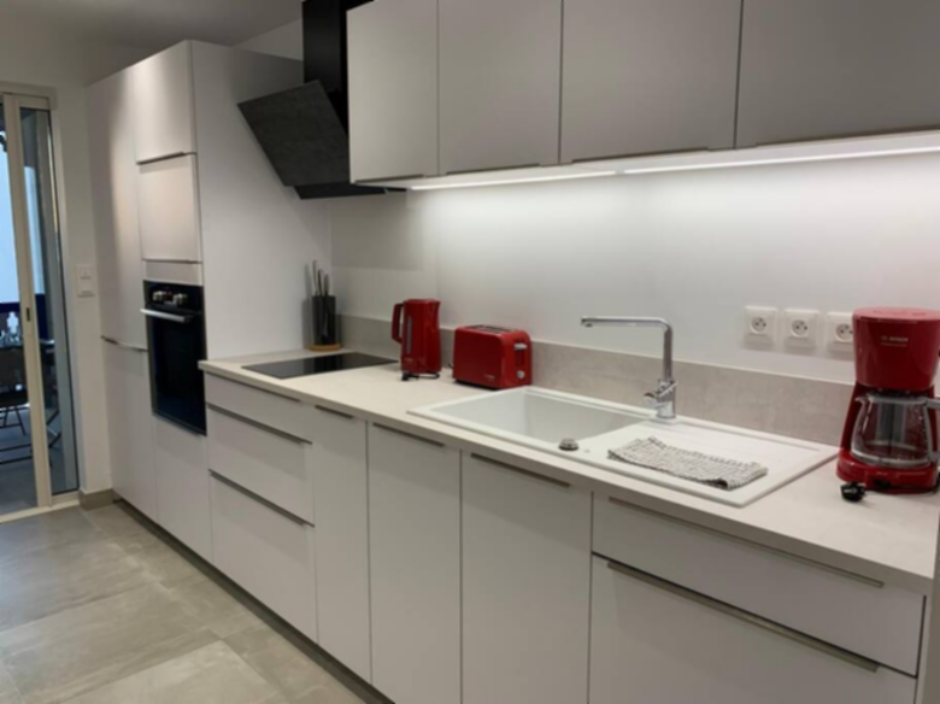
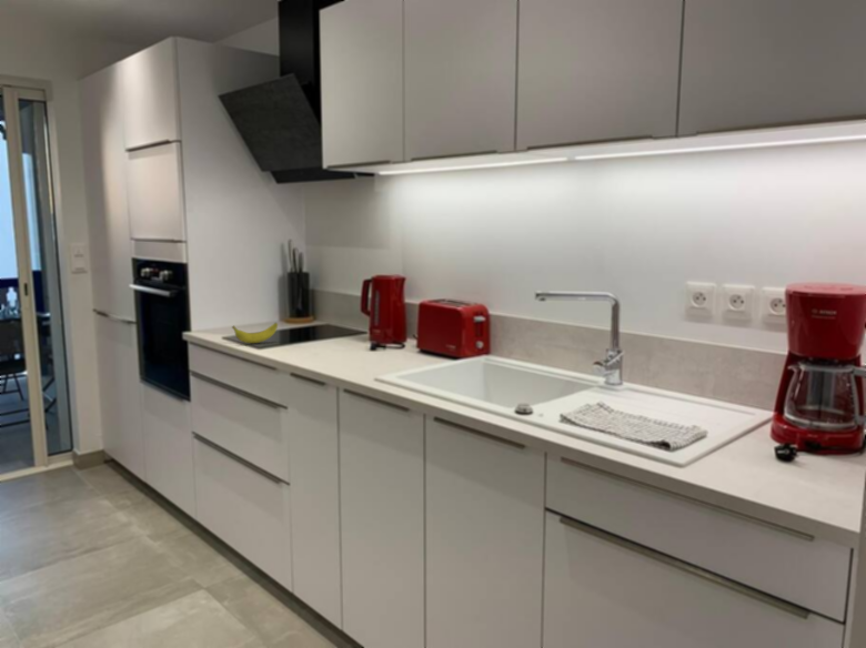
+ banana [231,322,279,344]
